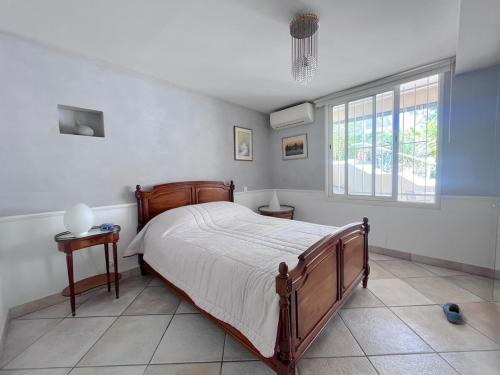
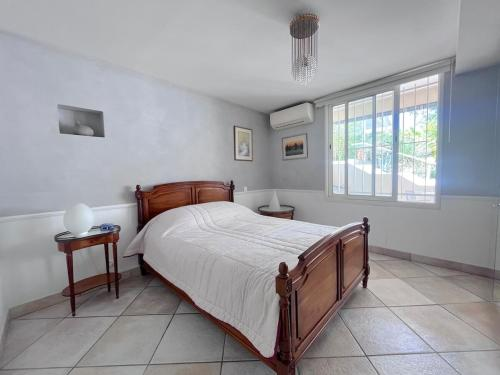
- shoe [442,302,462,325]
